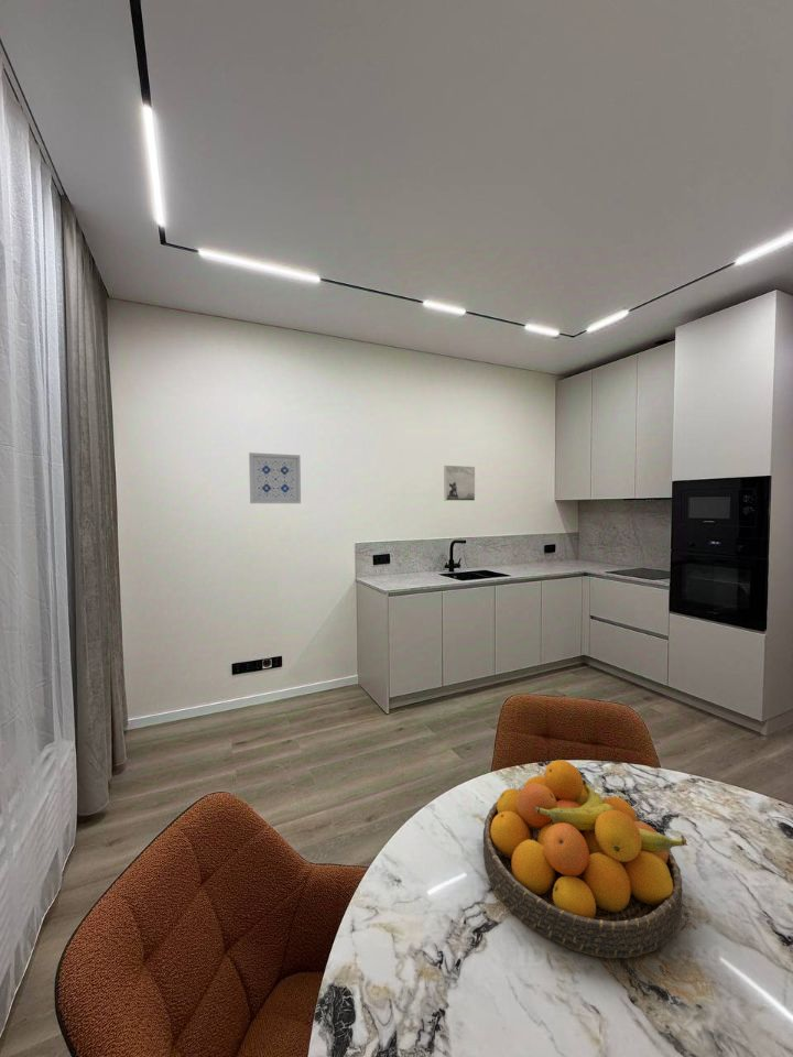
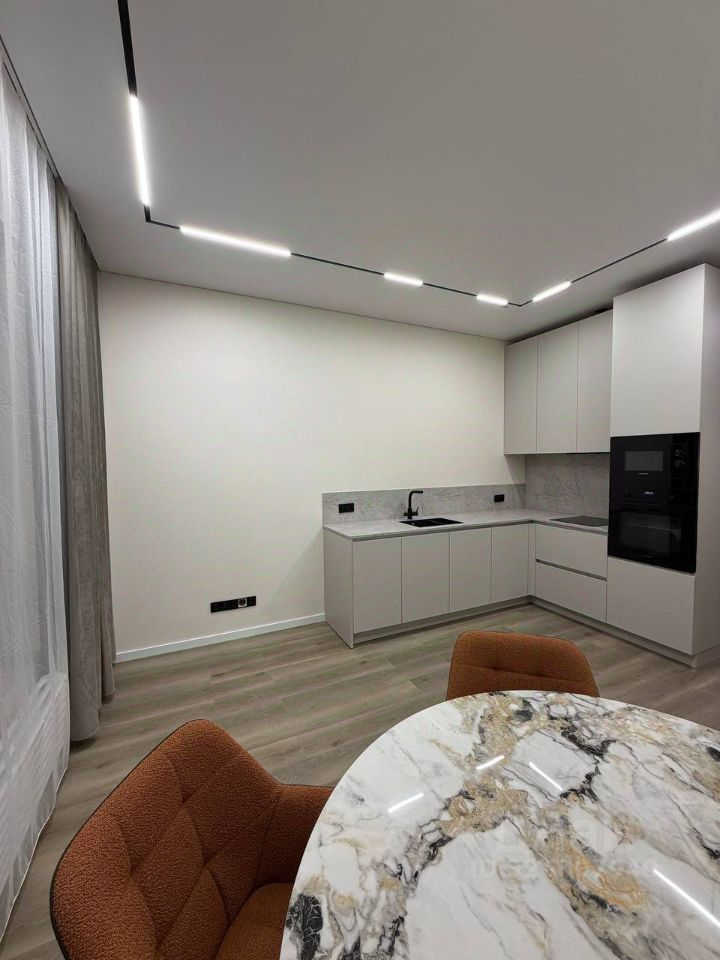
- fruit bowl [482,759,688,959]
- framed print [443,465,476,502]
- wall art [248,451,302,504]
